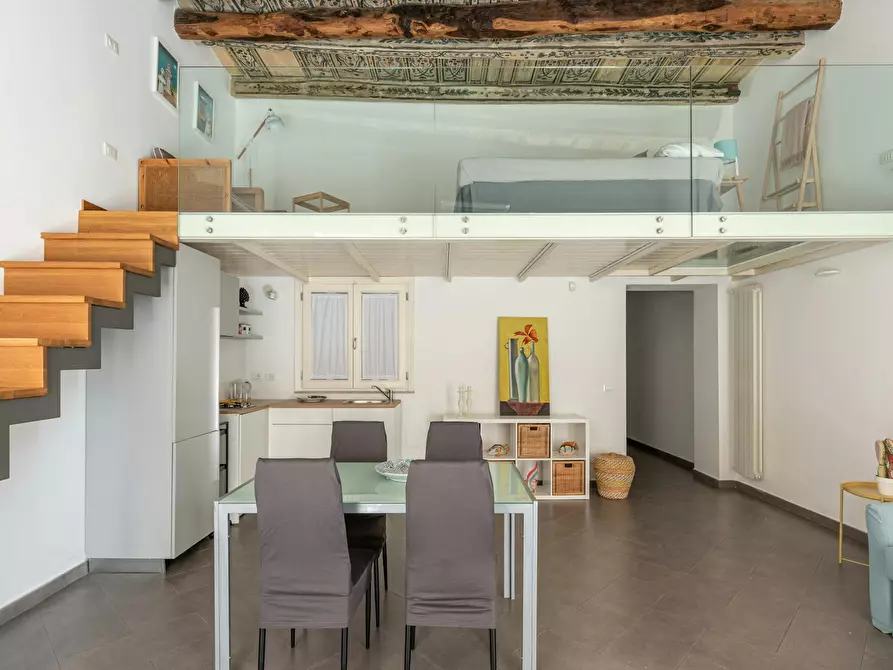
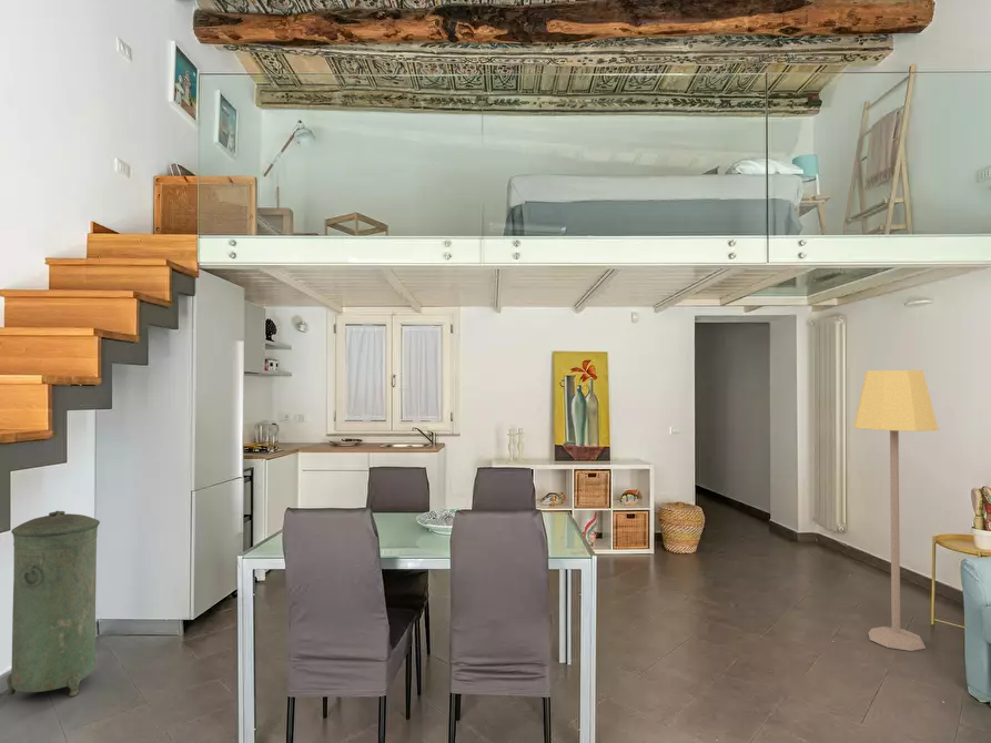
+ lamp [852,369,940,652]
+ trash can [6,510,101,698]
